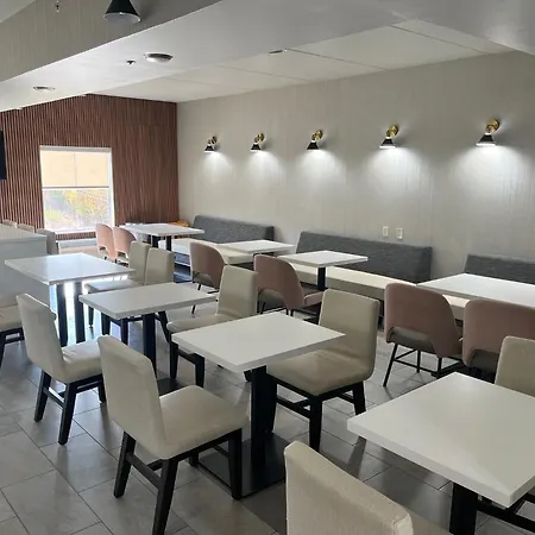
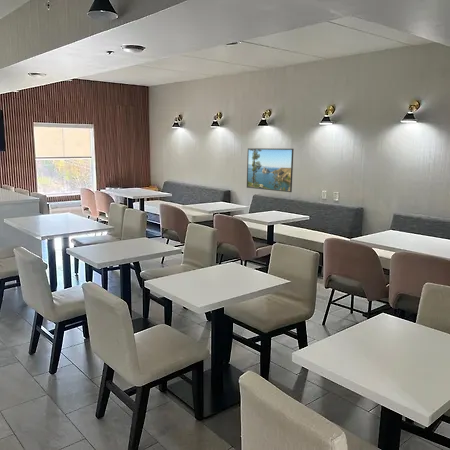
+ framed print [246,147,294,193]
